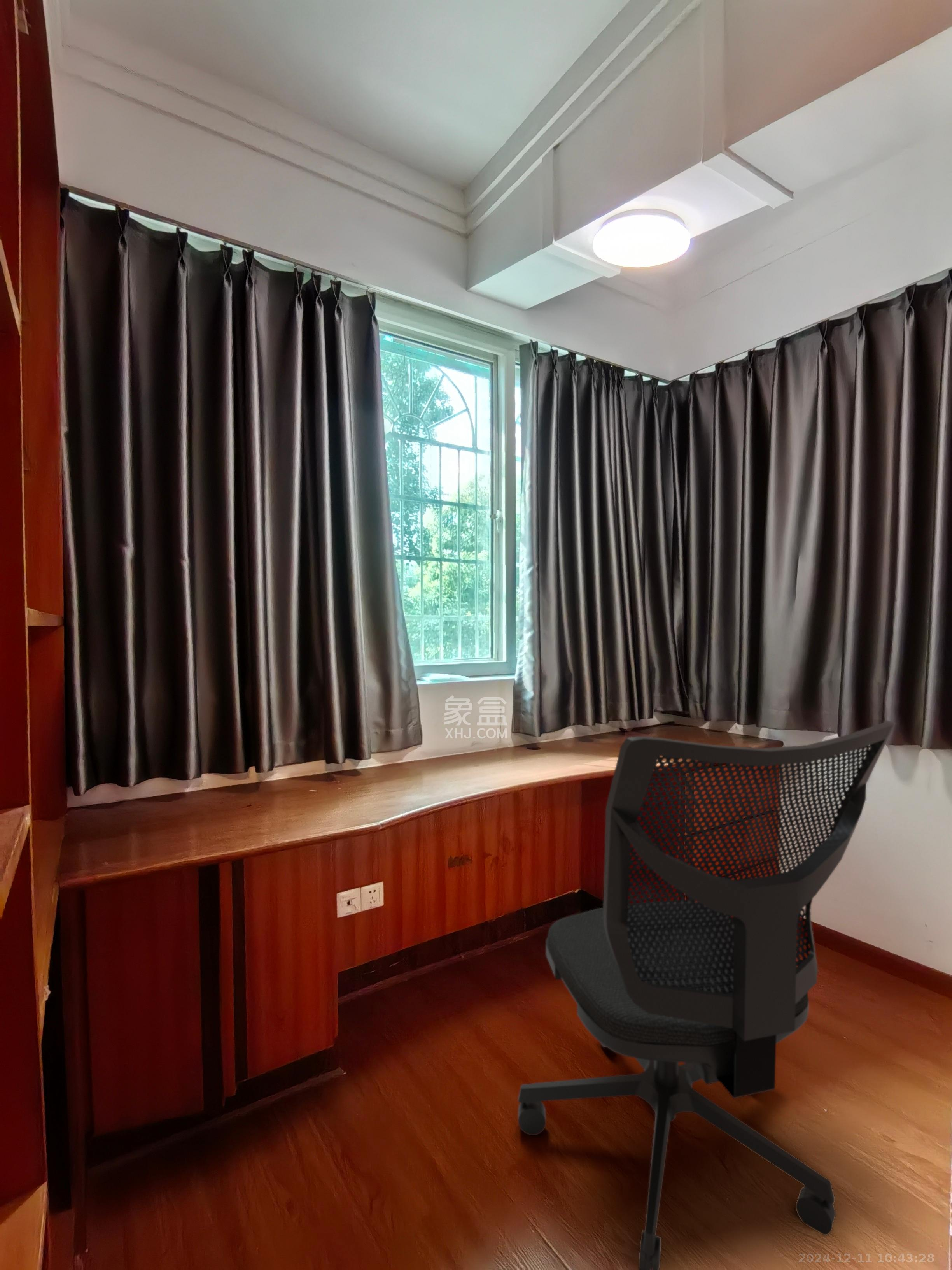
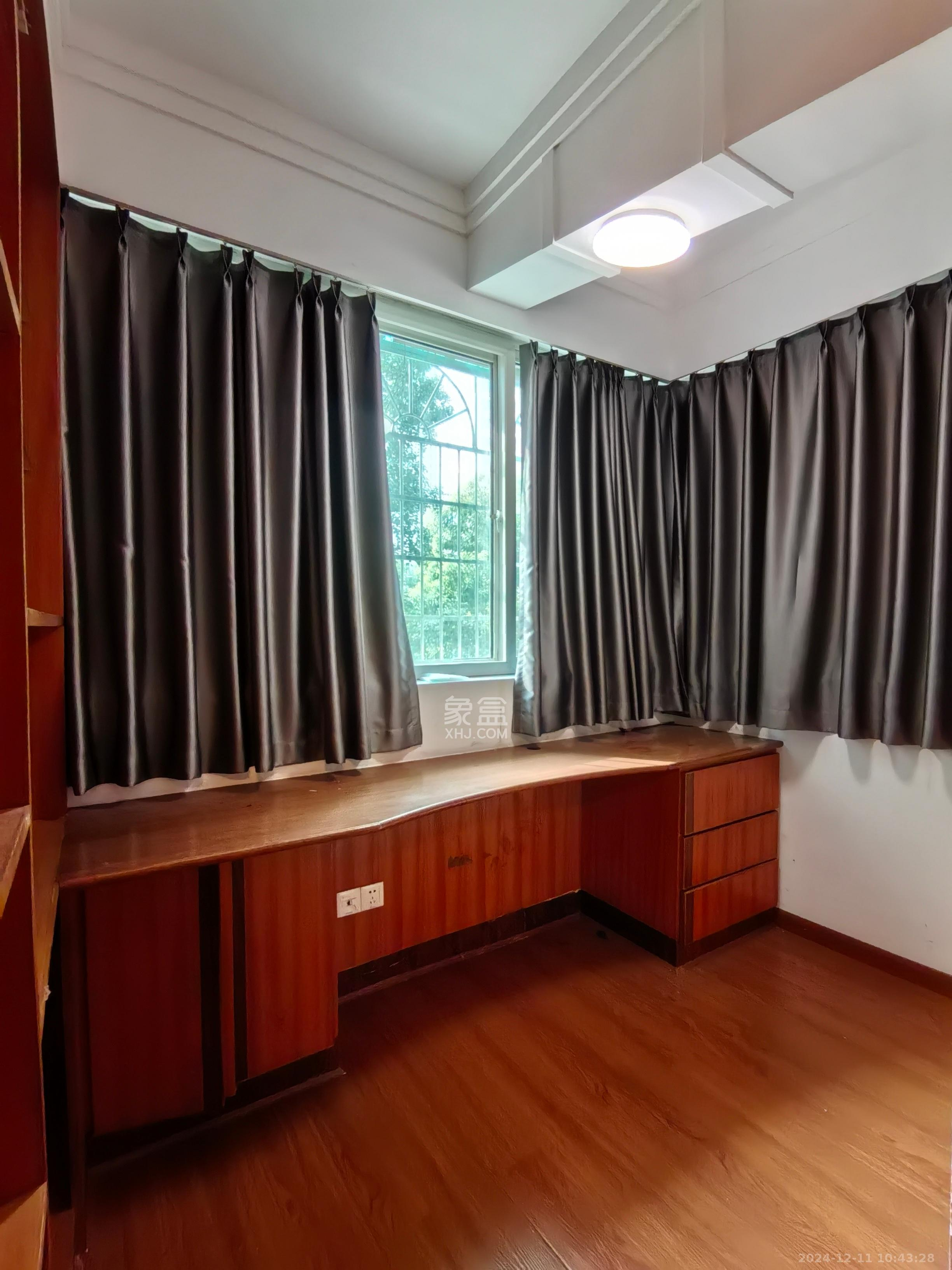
- office chair [518,720,896,1270]
